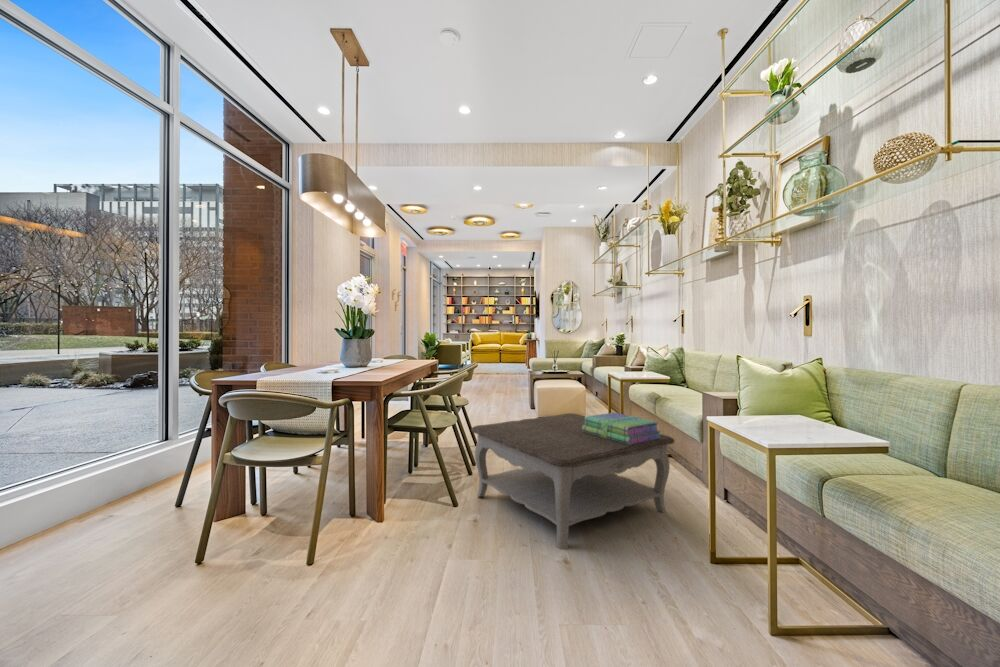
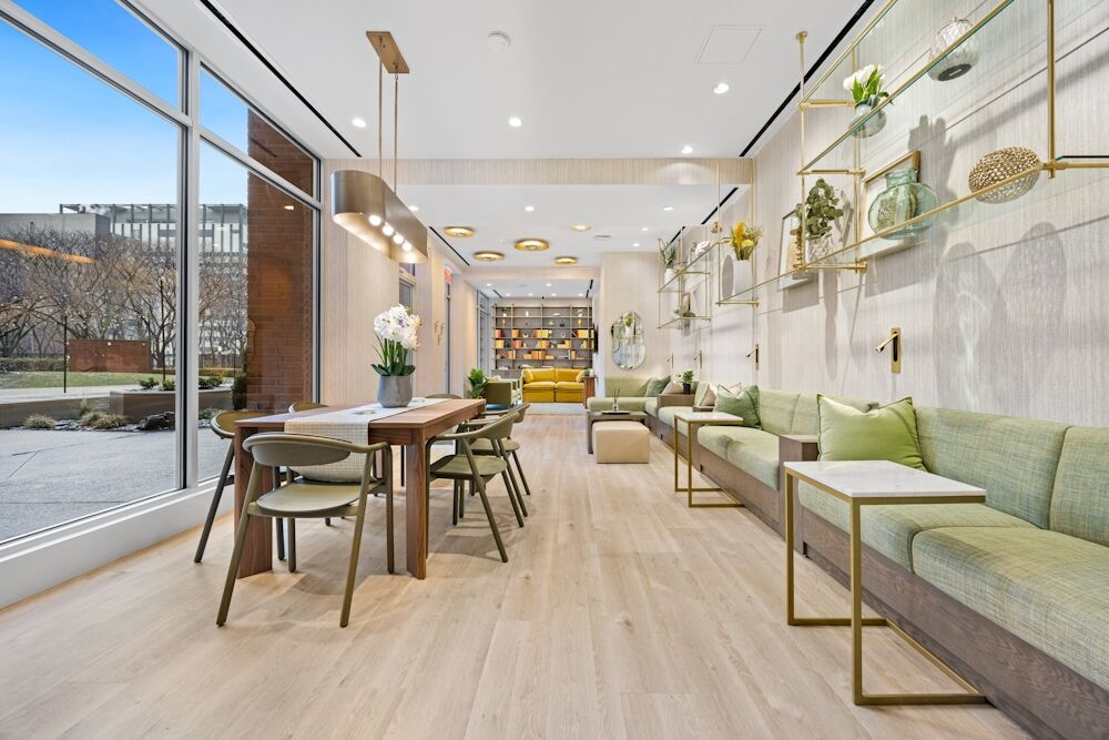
- coffee table [470,412,675,551]
- stack of books [582,411,662,445]
